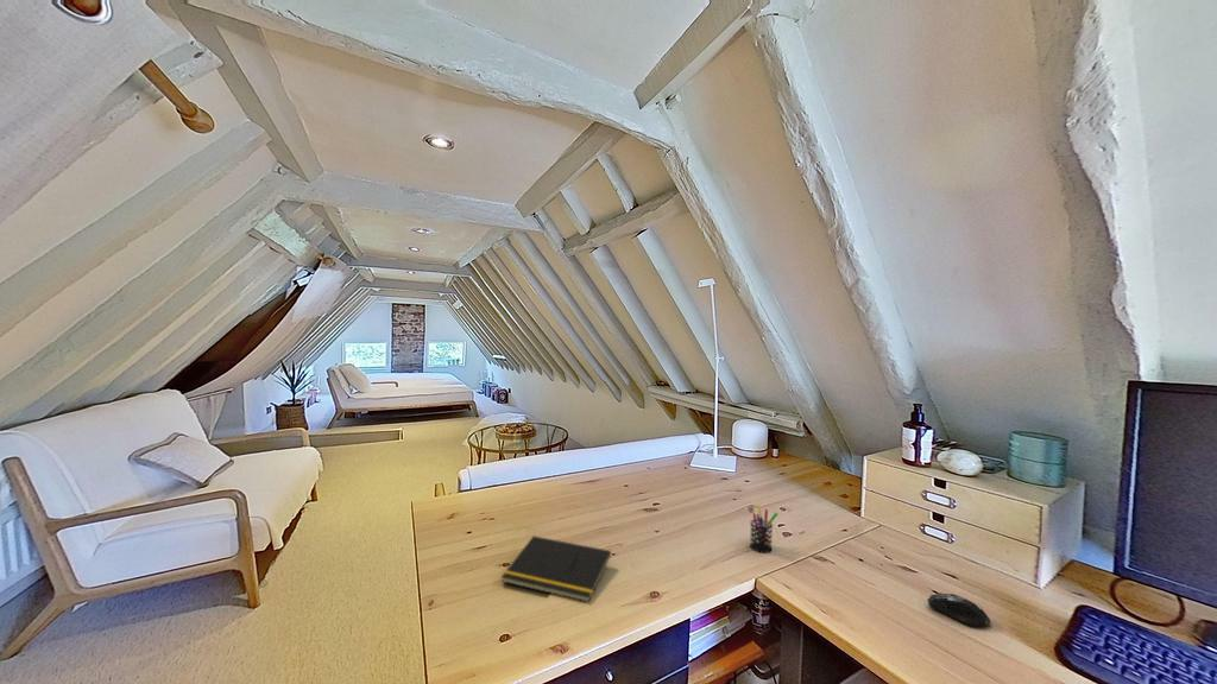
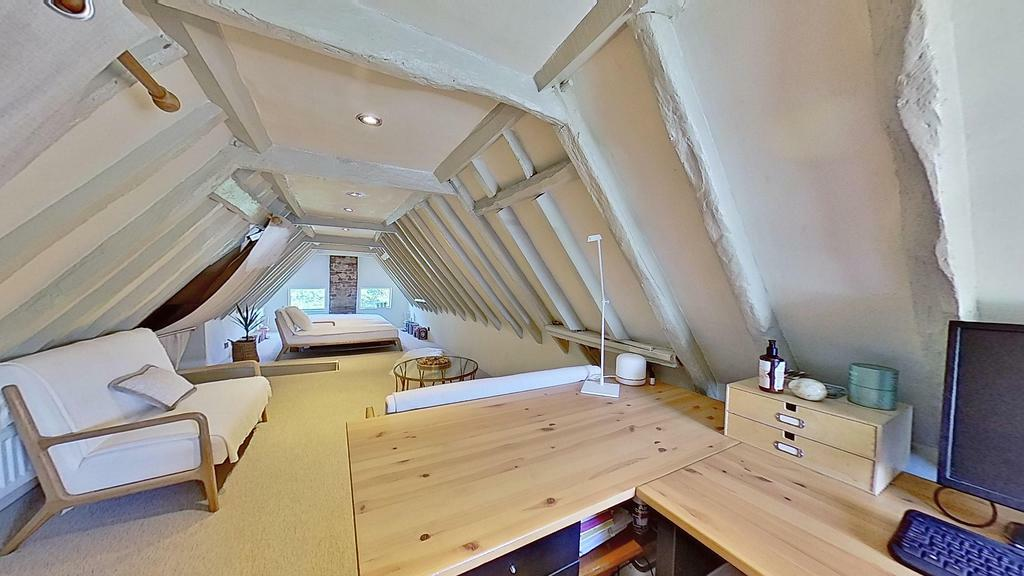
- notepad [500,534,612,603]
- pen holder [749,504,778,555]
- computer mouse [927,591,991,627]
